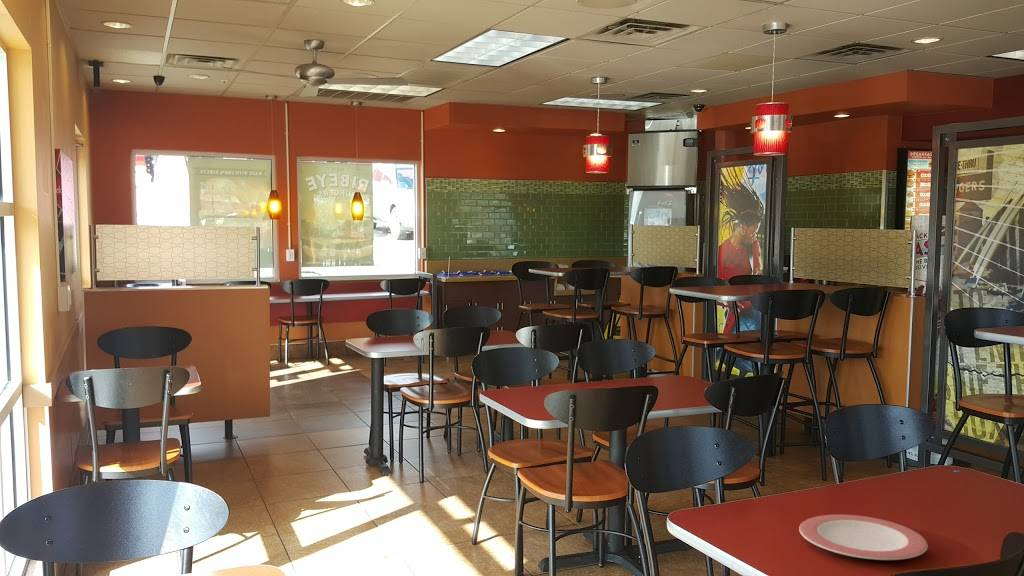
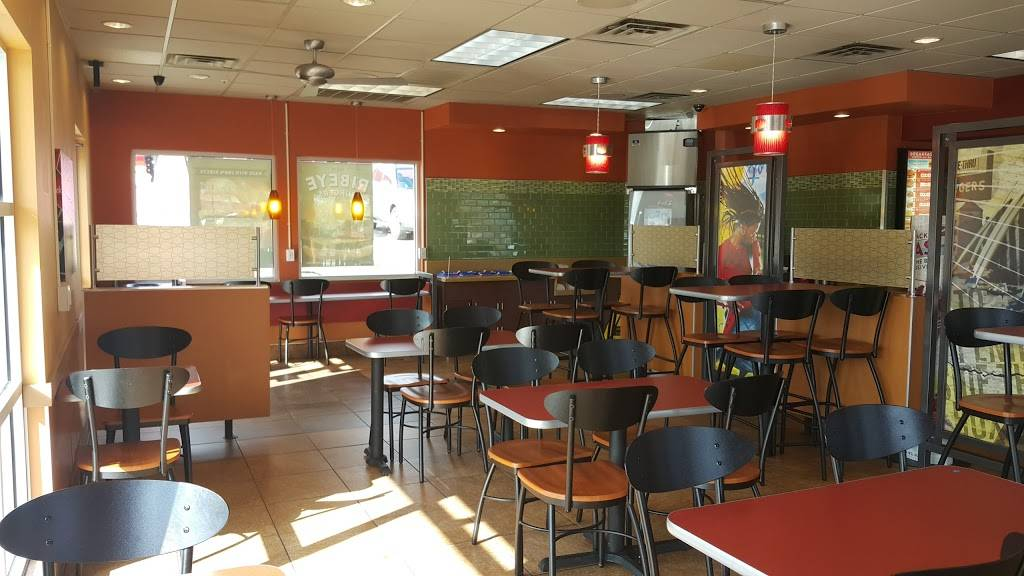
- plate [798,514,929,561]
